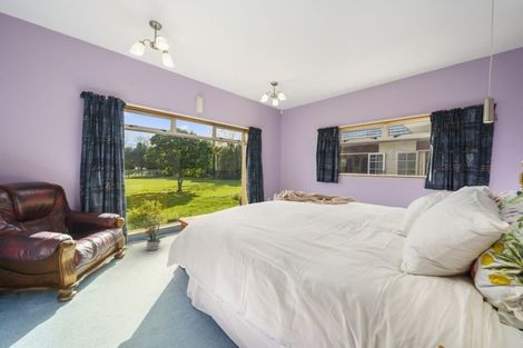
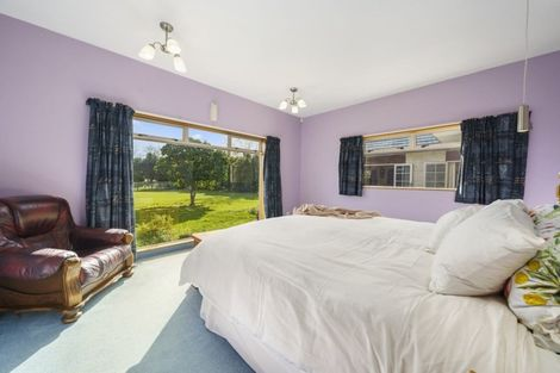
- potted plant [134,215,166,251]
